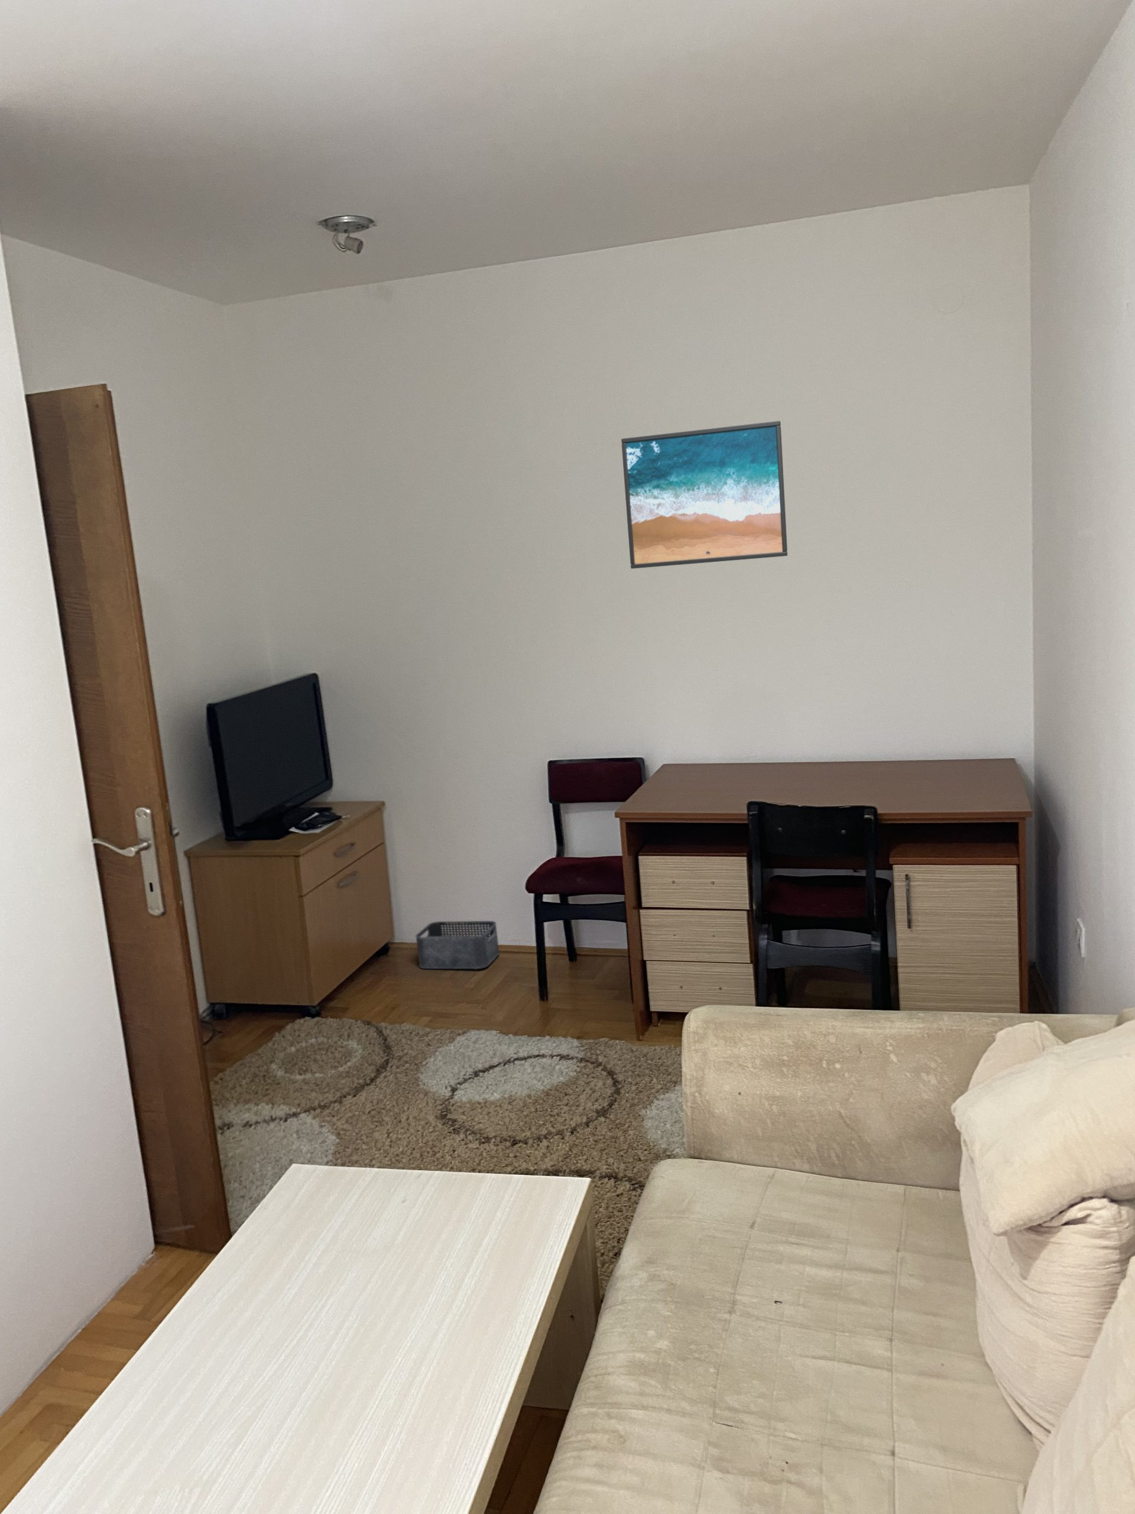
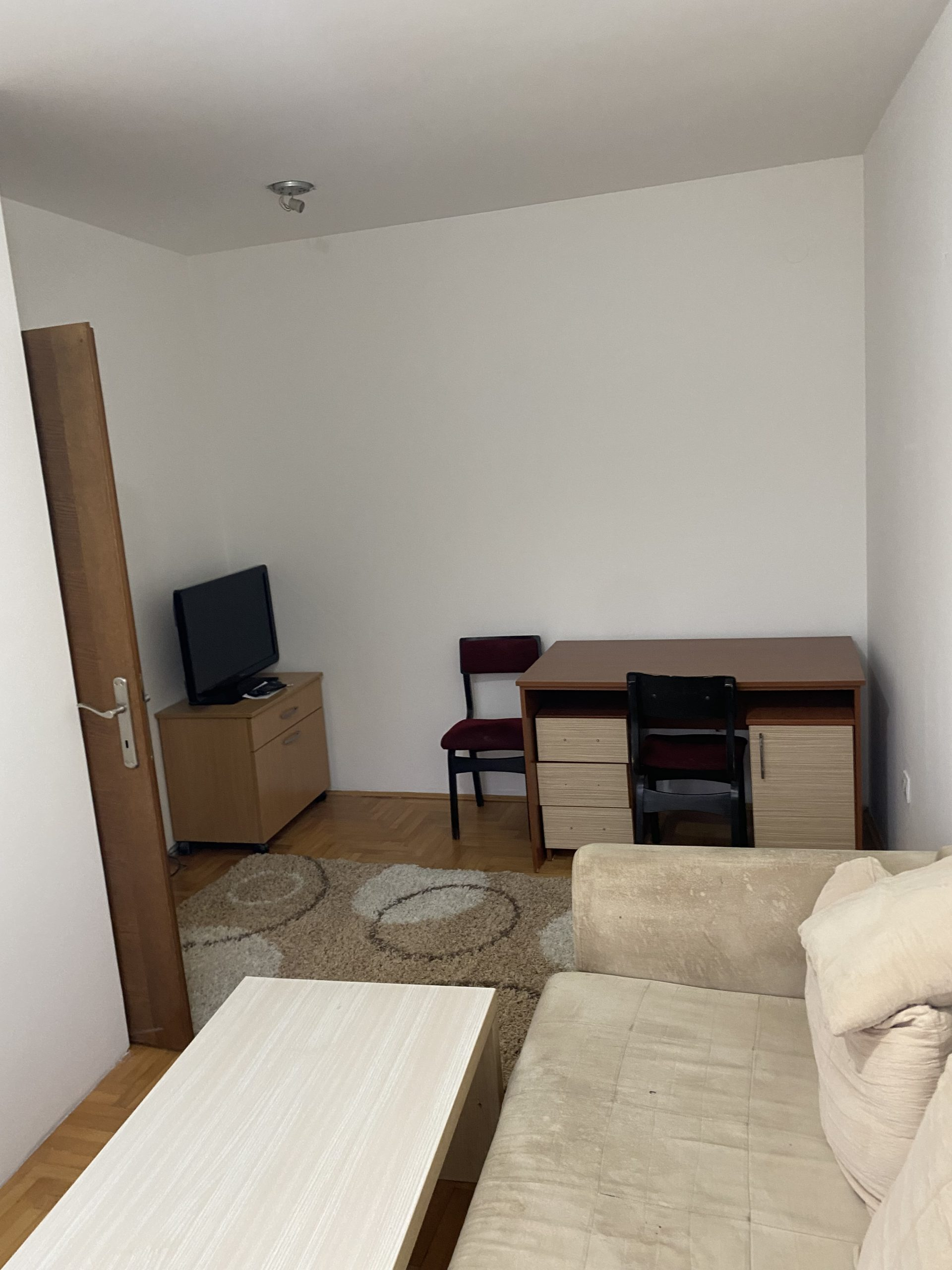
- storage bin [415,920,500,970]
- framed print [621,421,788,570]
